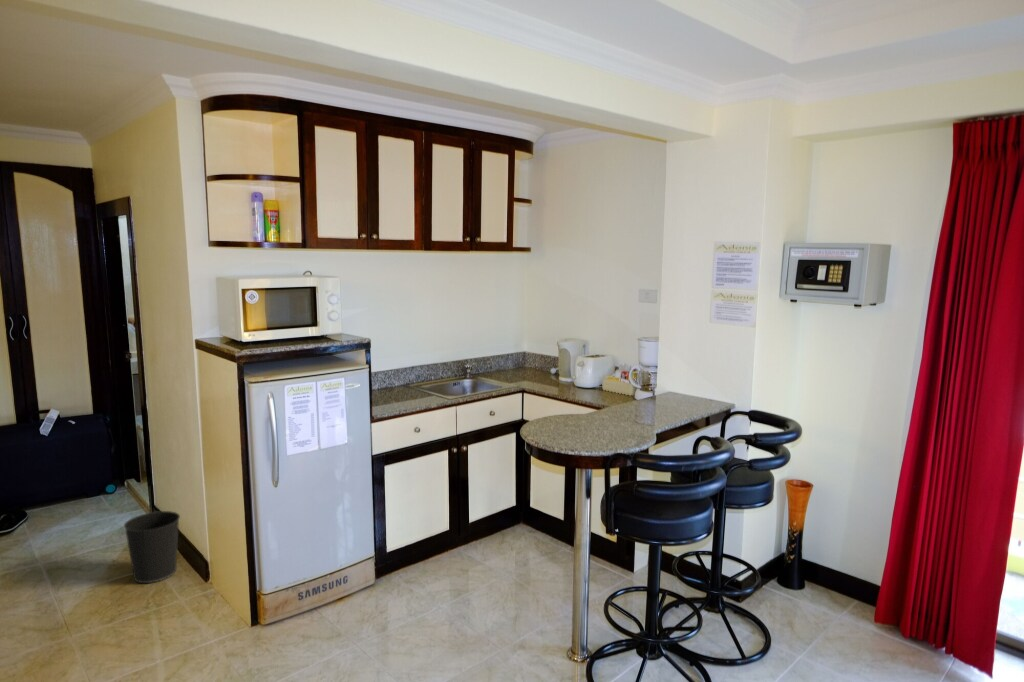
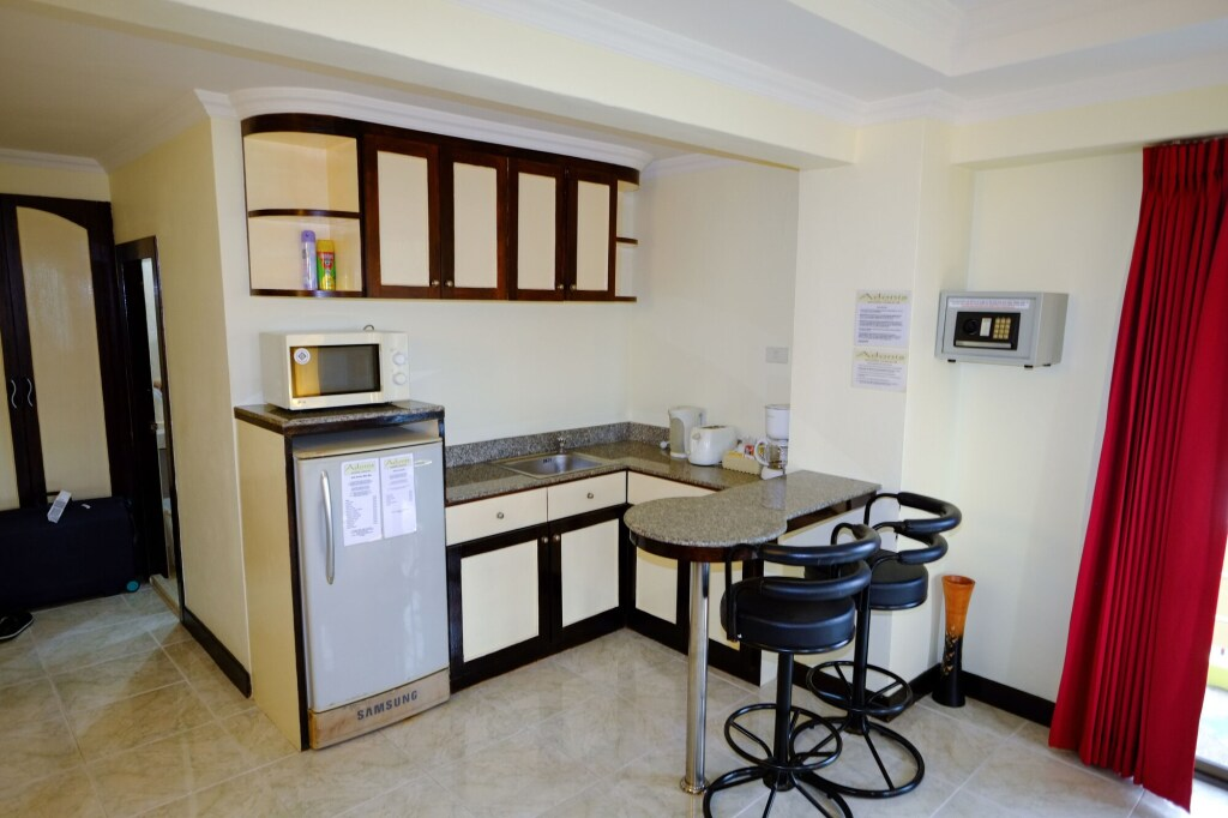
- wastebasket [123,510,181,584]
